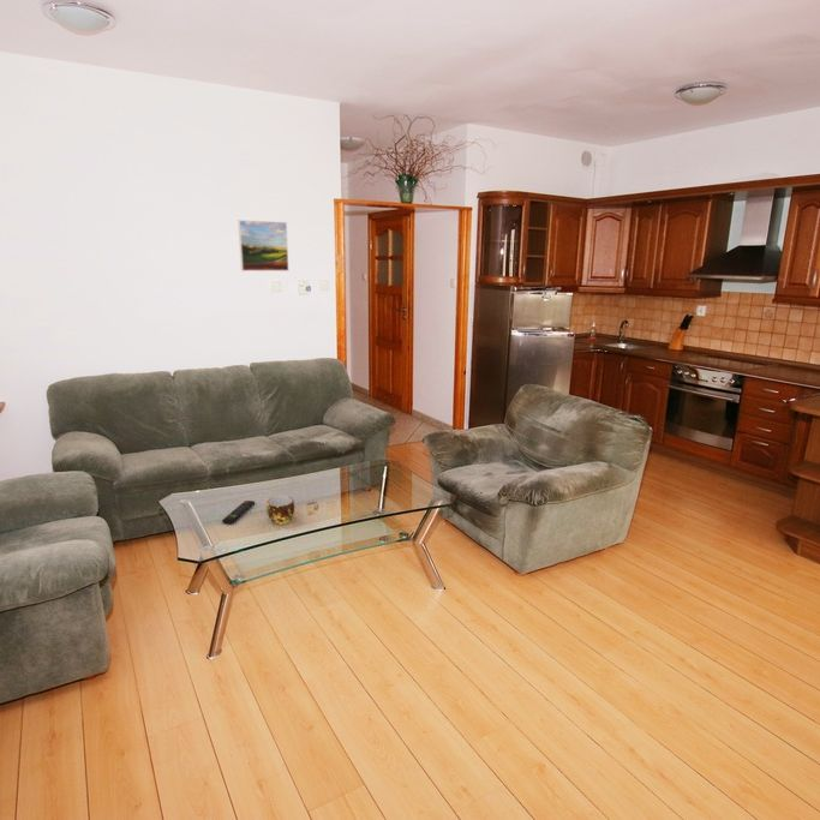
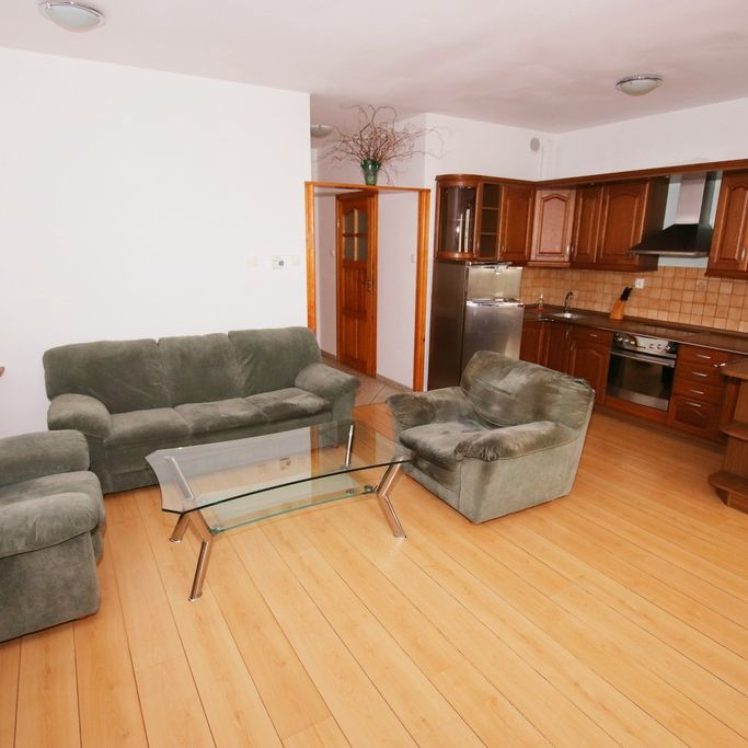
- remote control [221,499,256,525]
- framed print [237,219,289,273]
- cup [265,495,295,526]
